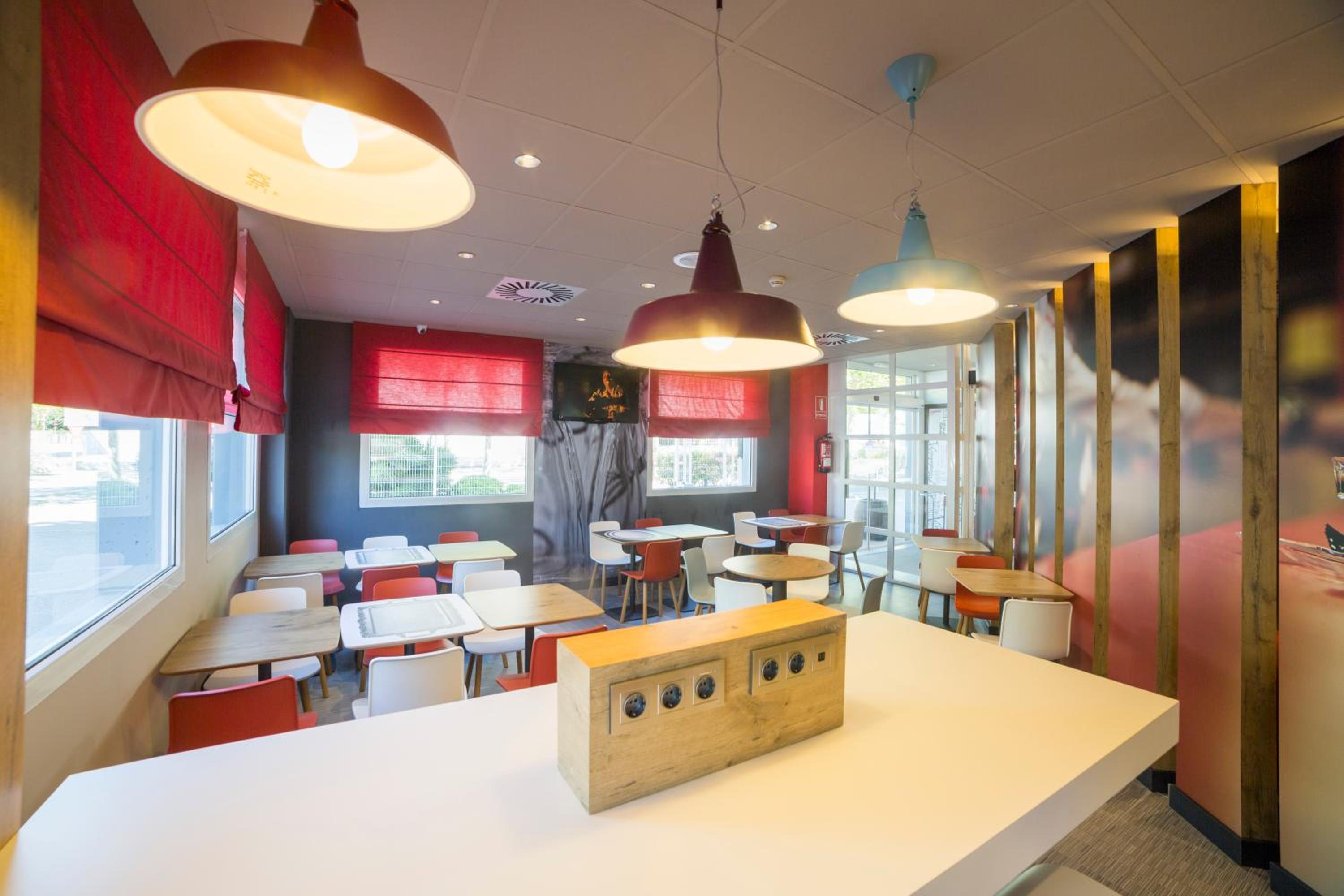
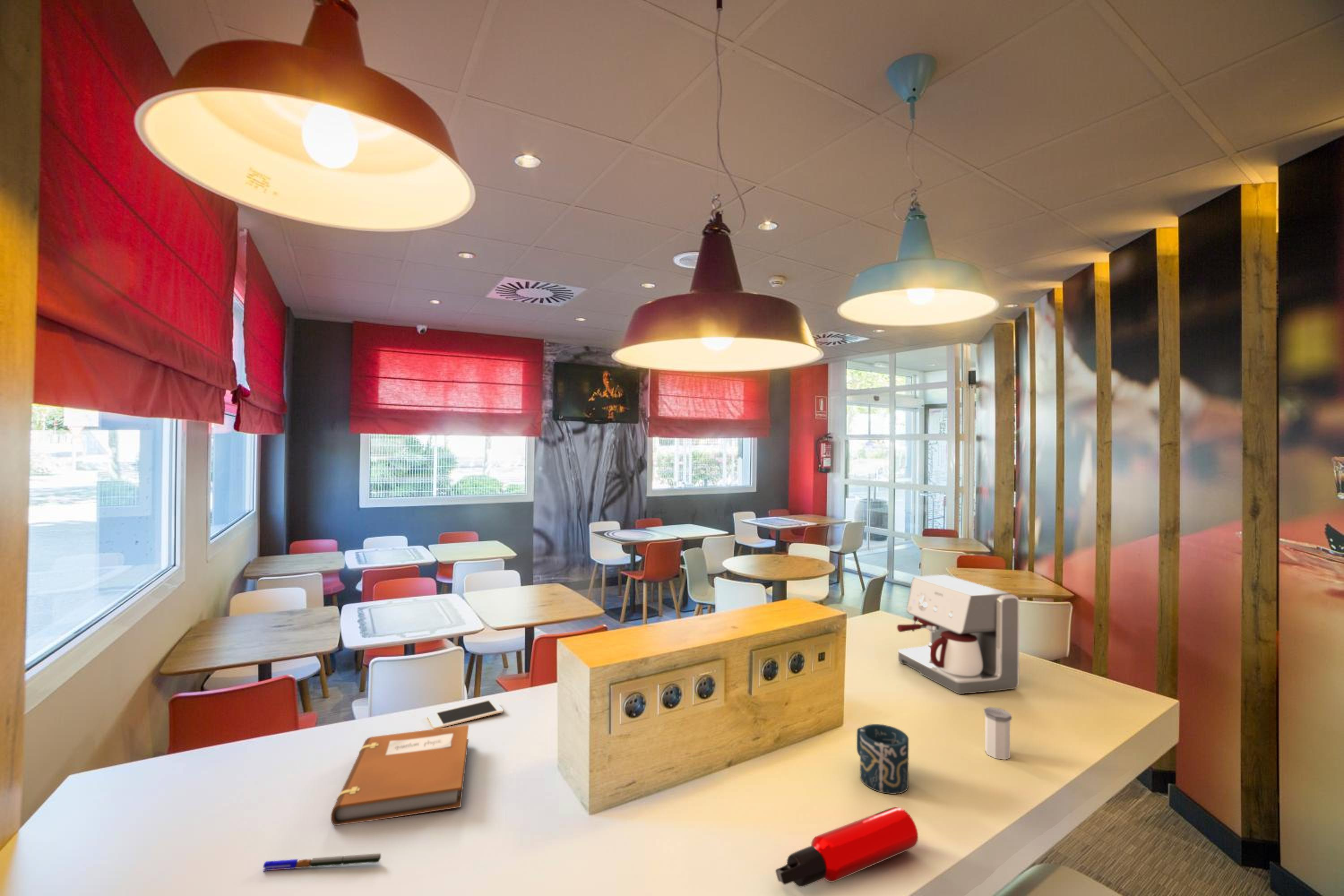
+ cell phone [427,698,504,729]
+ cup [856,724,909,795]
+ coffee maker [896,574,1020,694]
+ water bottle [775,806,919,887]
+ notebook [331,724,469,826]
+ salt shaker [983,706,1012,760]
+ pen [263,853,381,872]
